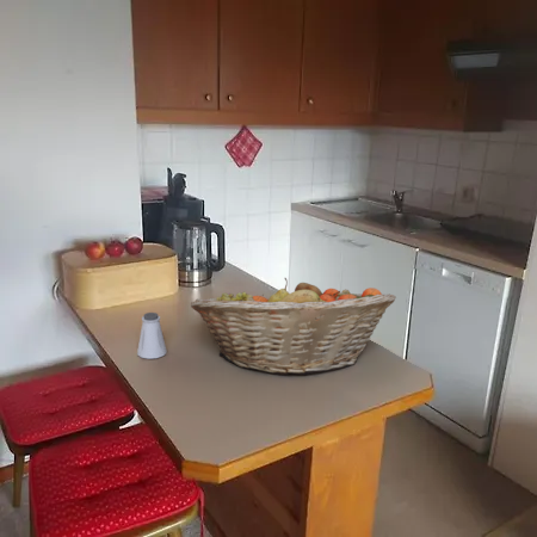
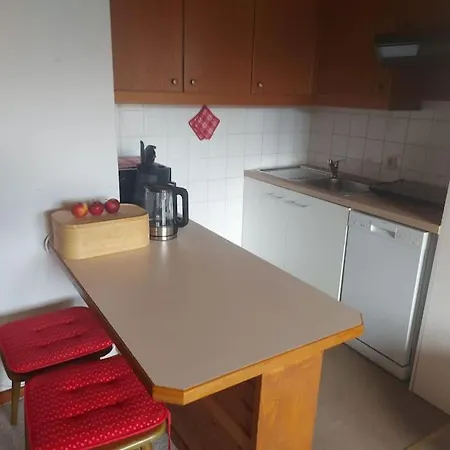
- saltshaker [136,311,167,360]
- fruit basket [190,277,397,376]
